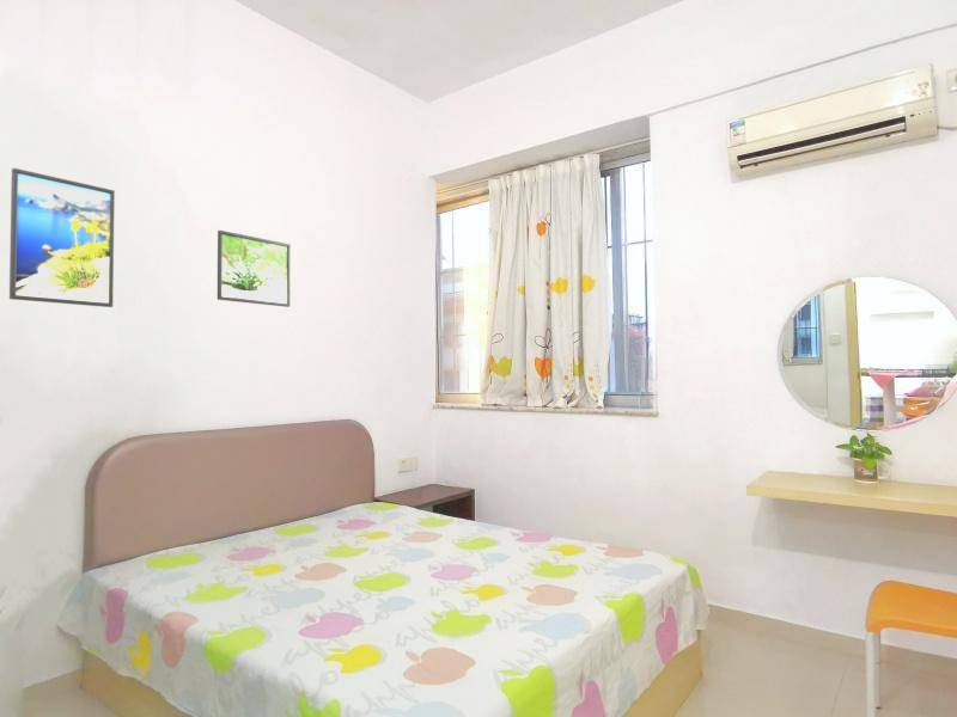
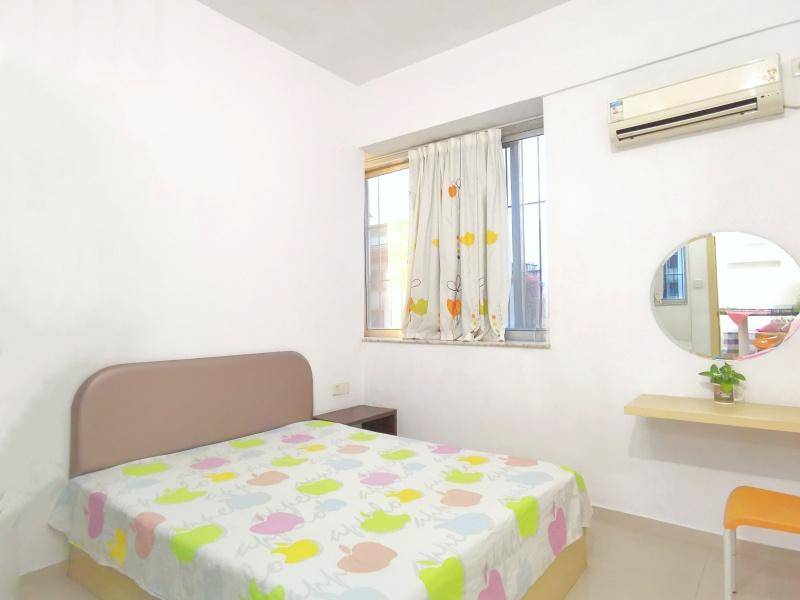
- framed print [8,167,116,308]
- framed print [217,229,292,308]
